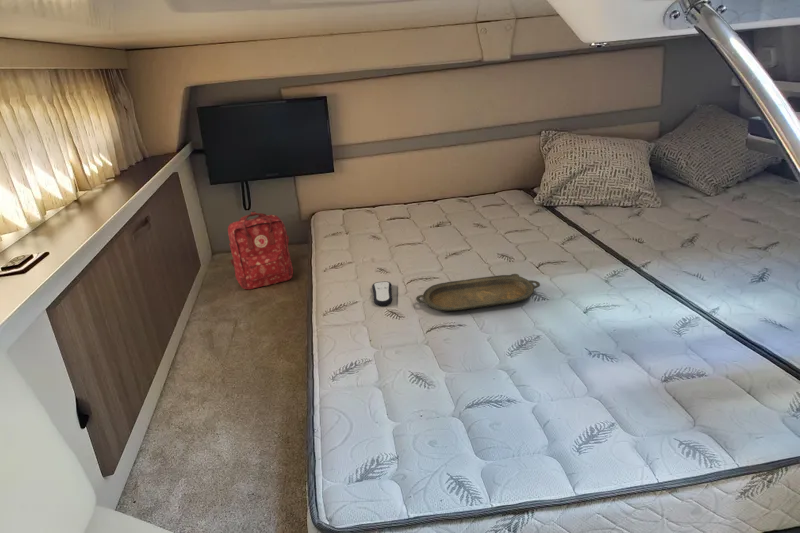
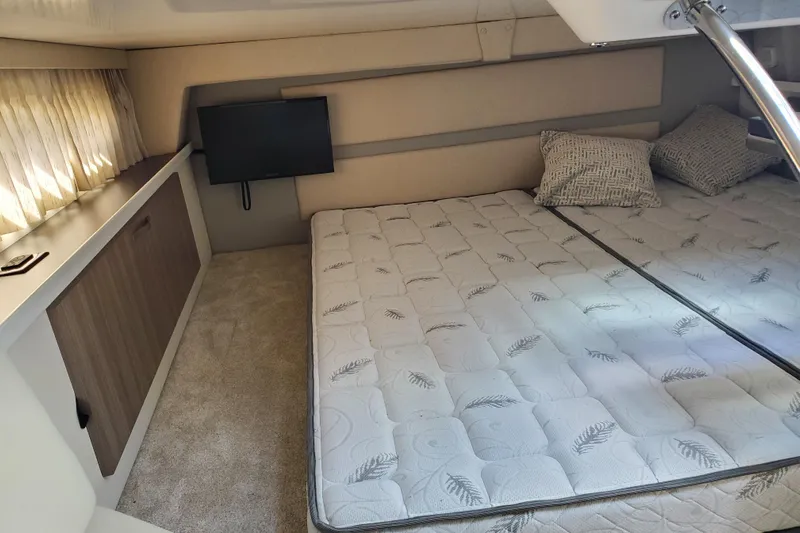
- serving tray [415,273,541,312]
- backpack [227,210,294,290]
- remote control [371,280,393,307]
